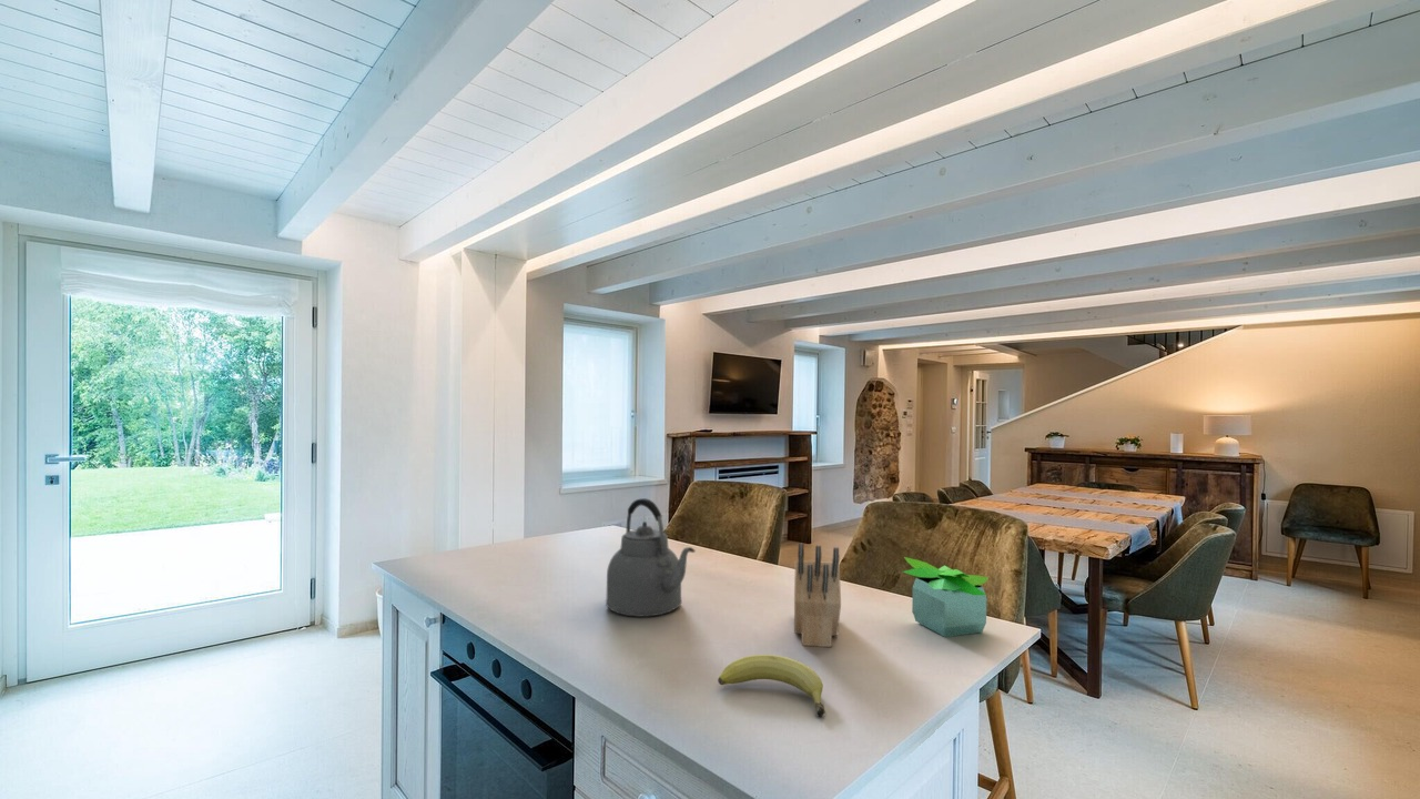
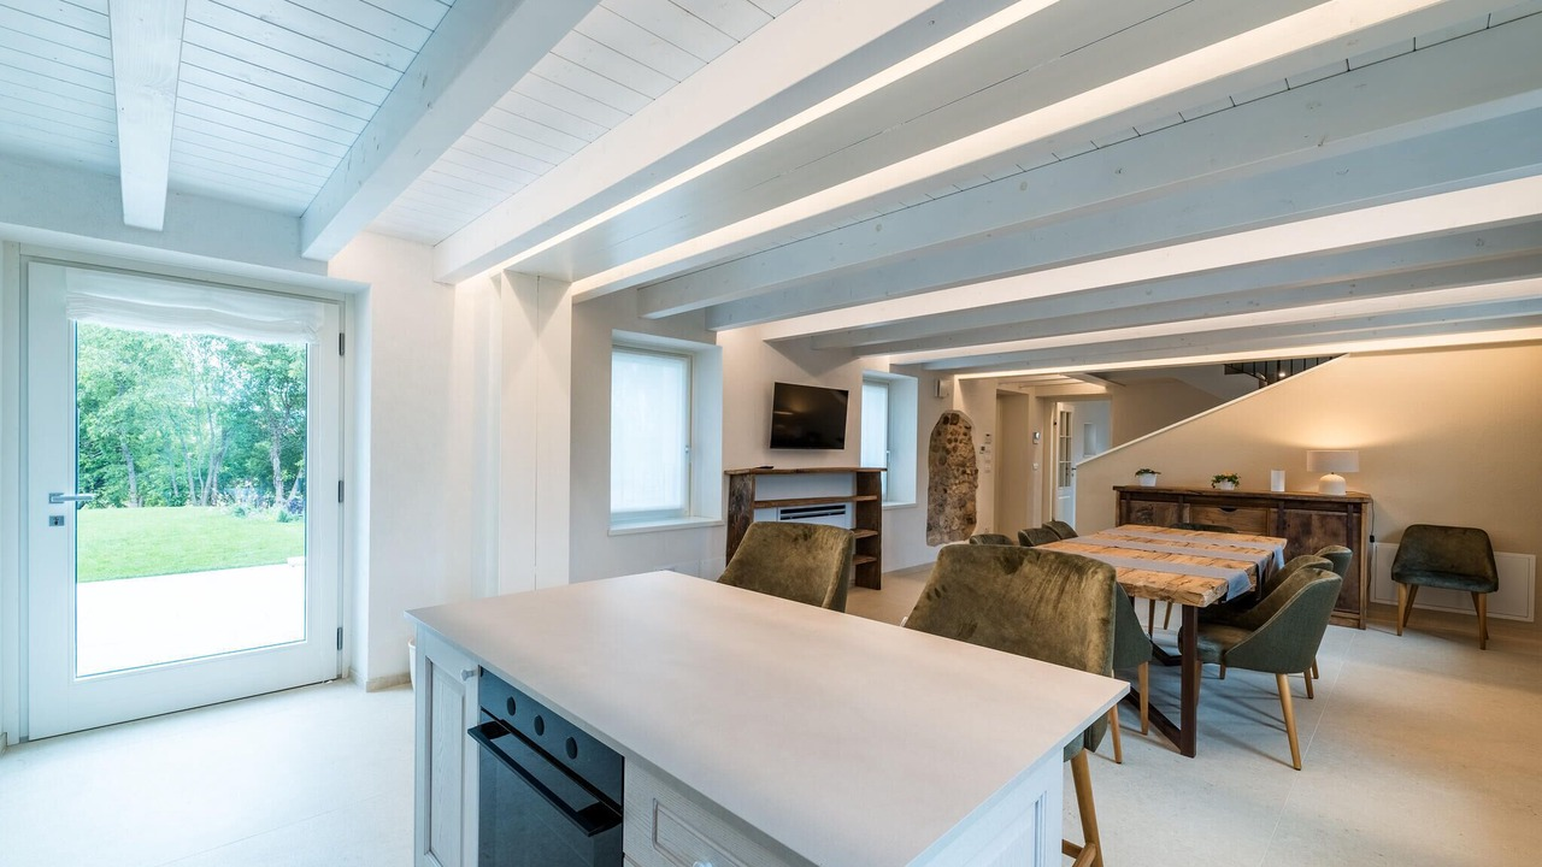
- potted plant [902,556,990,638]
- fruit [717,654,826,718]
- kettle [605,497,697,618]
- knife block [793,543,842,648]
